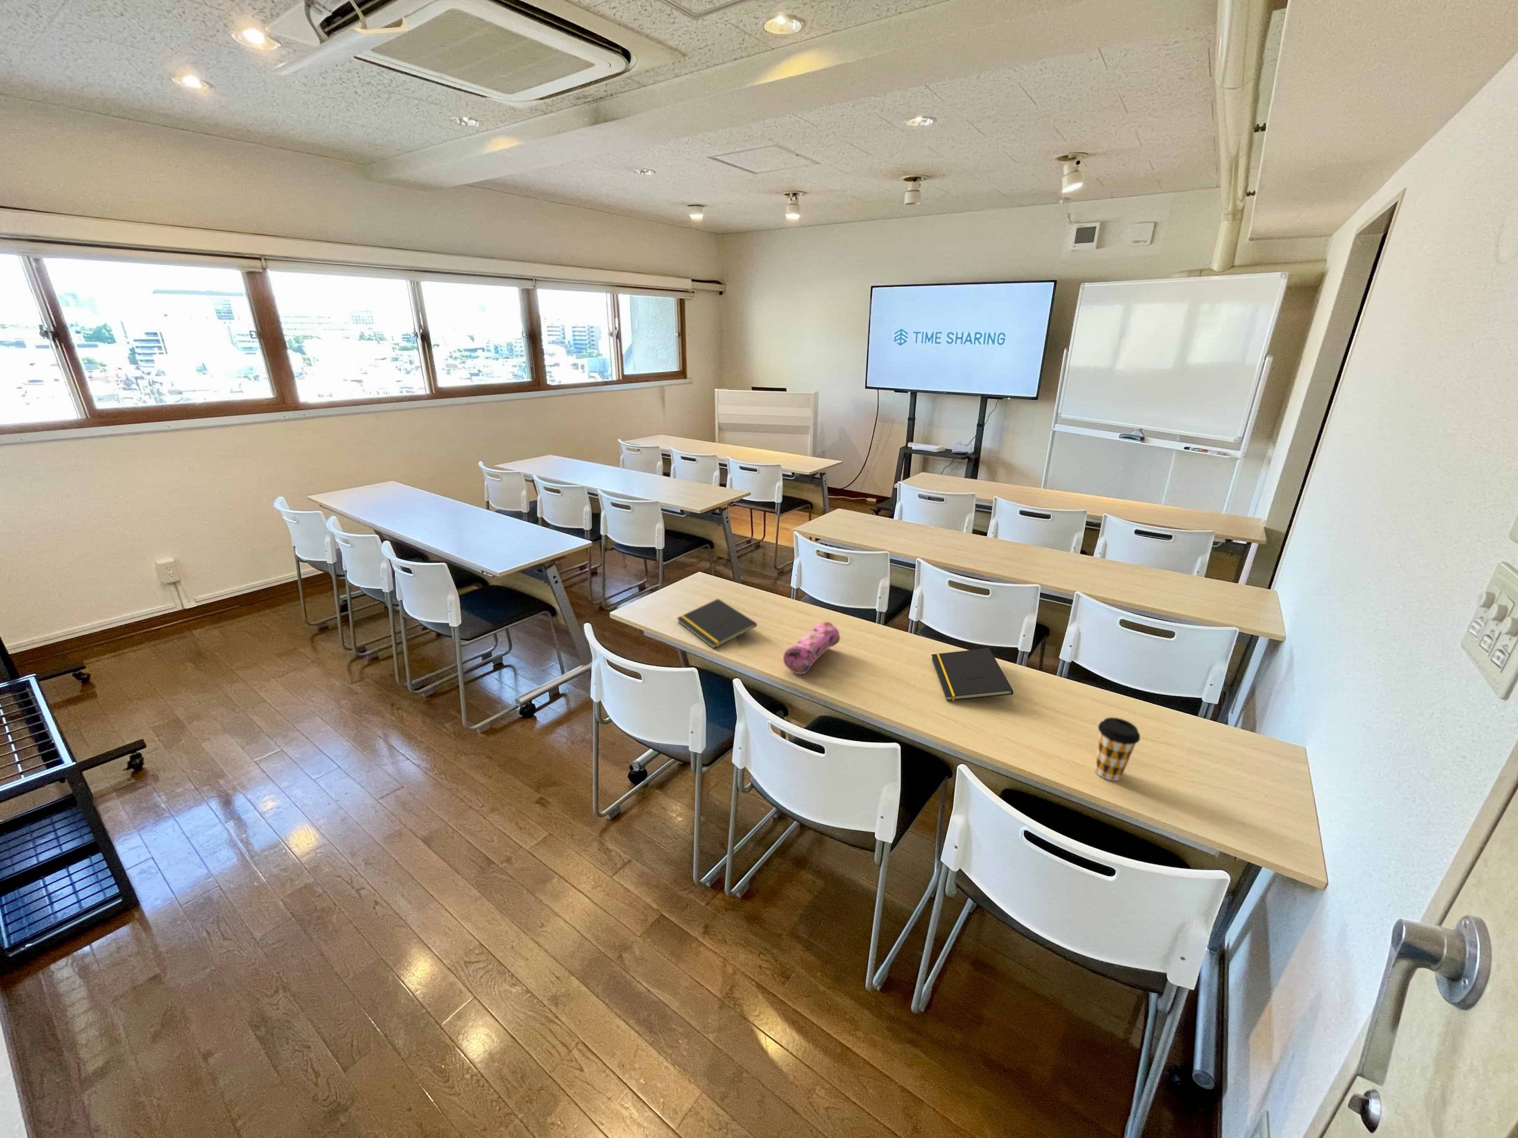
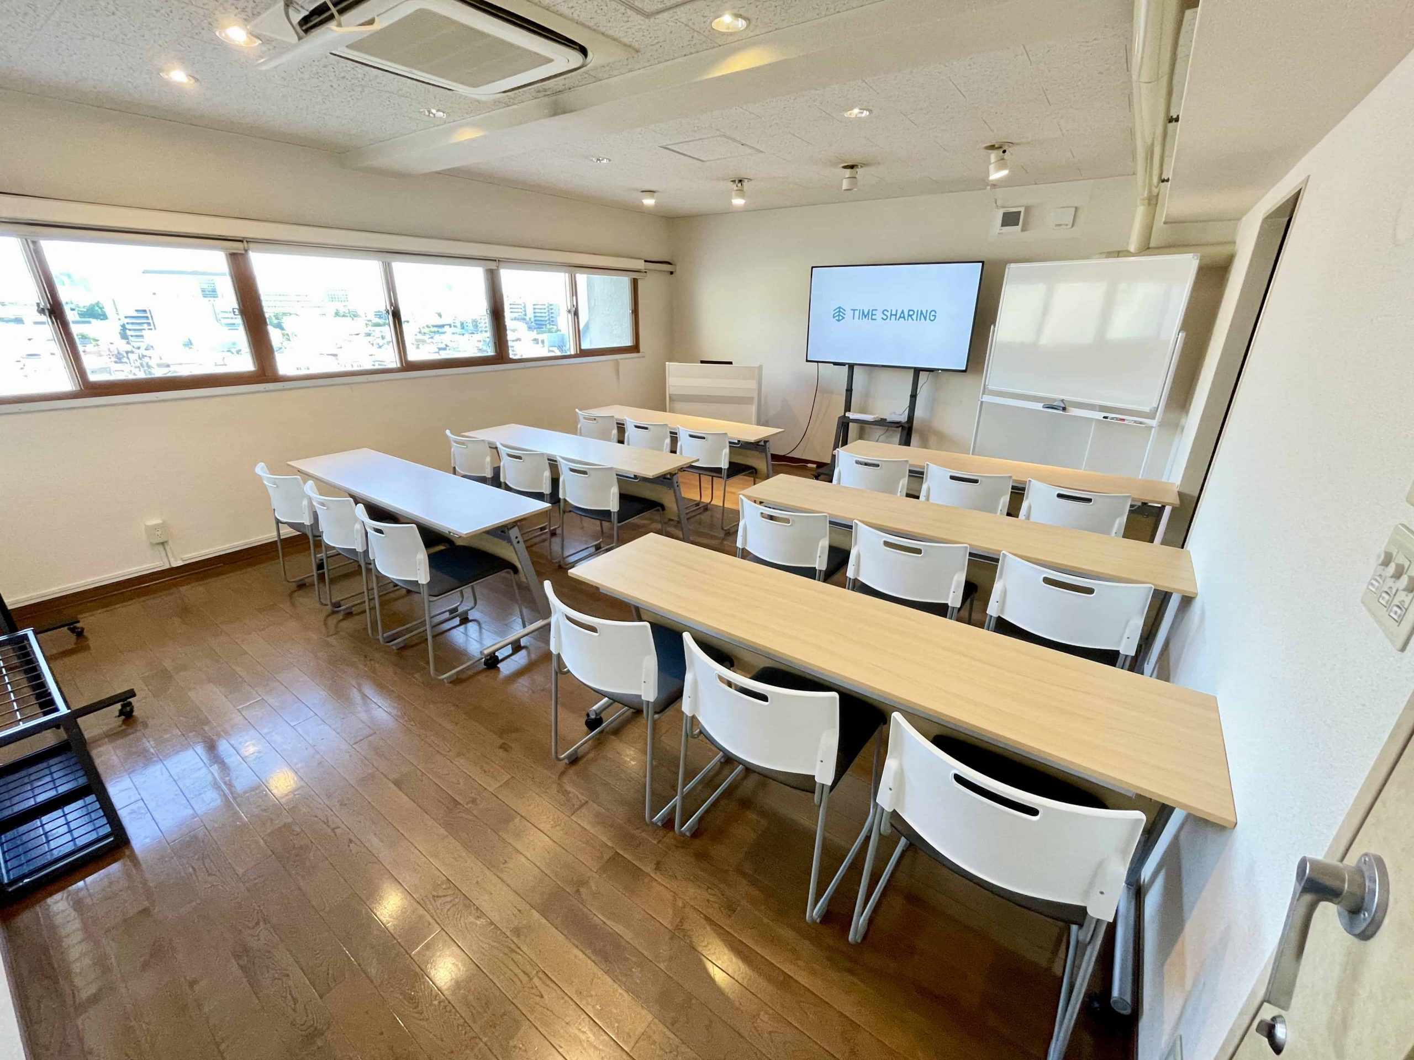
- pencil case [783,620,840,675]
- notepad [677,598,758,649]
- notepad [931,648,1014,702]
- coffee cup [1095,716,1140,782]
